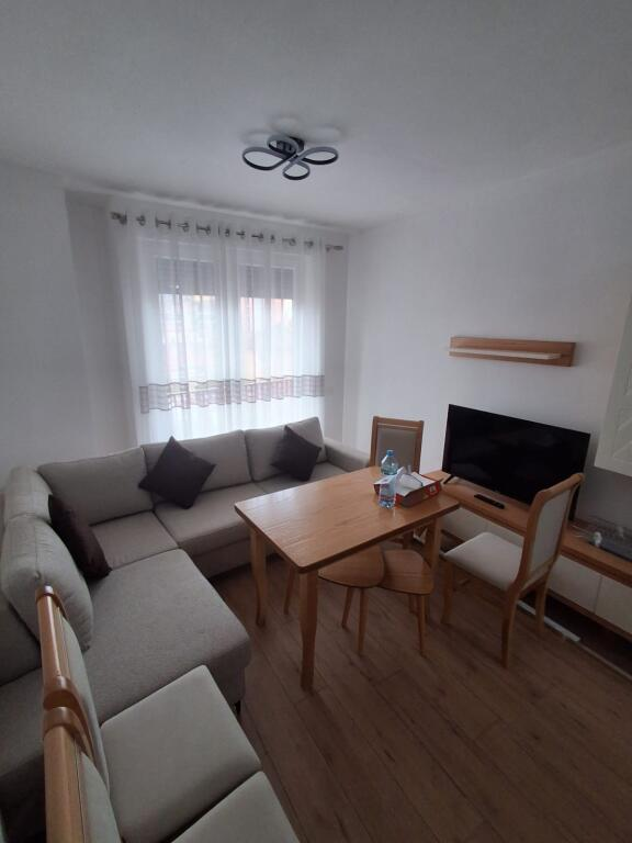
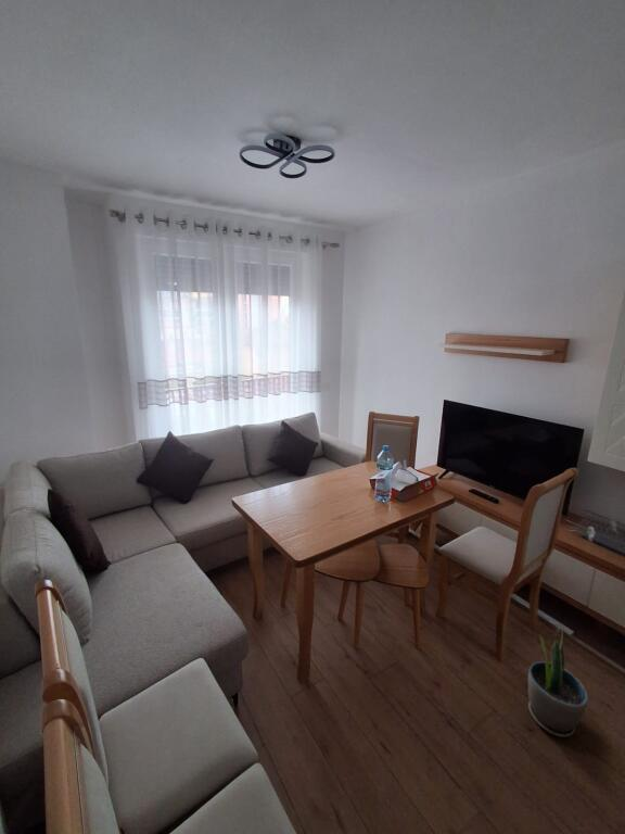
+ potted plant [527,629,589,738]
